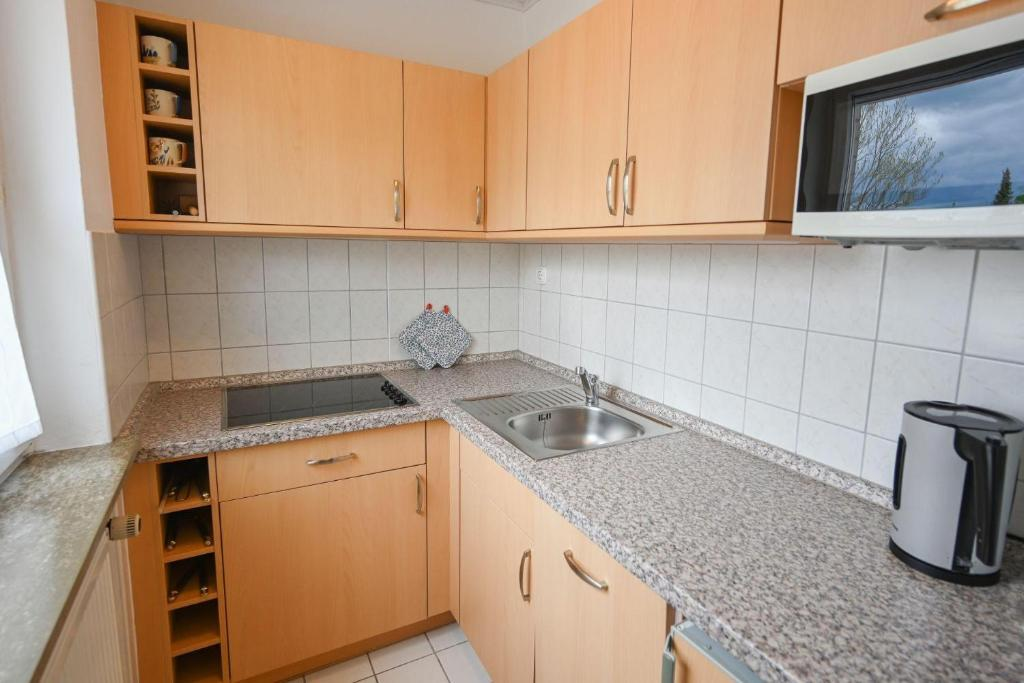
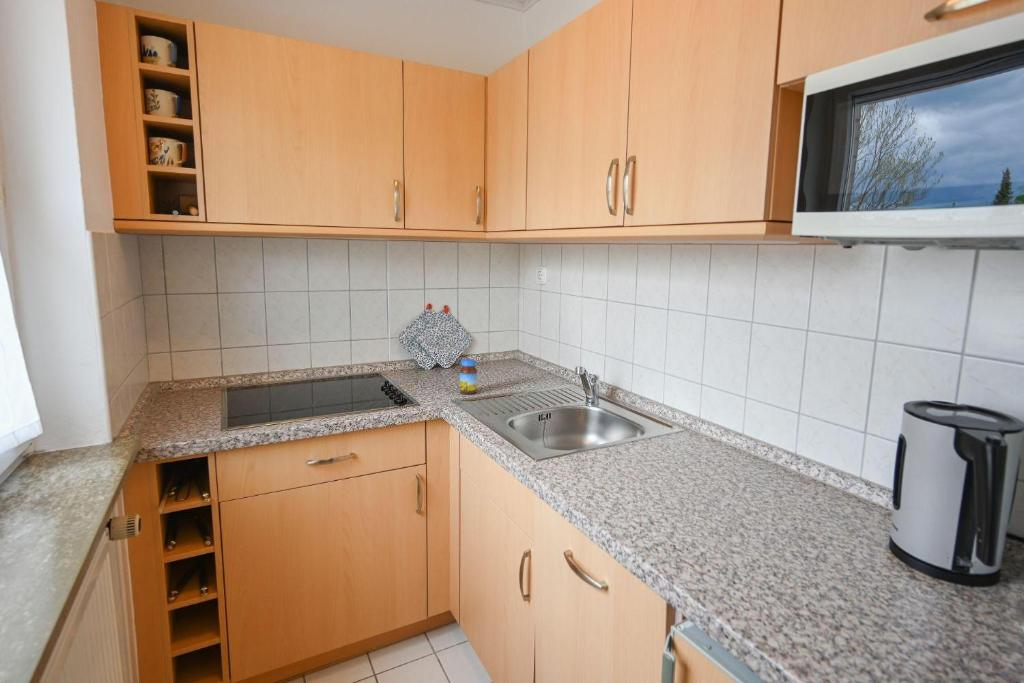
+ jar [459,358,478,395]
